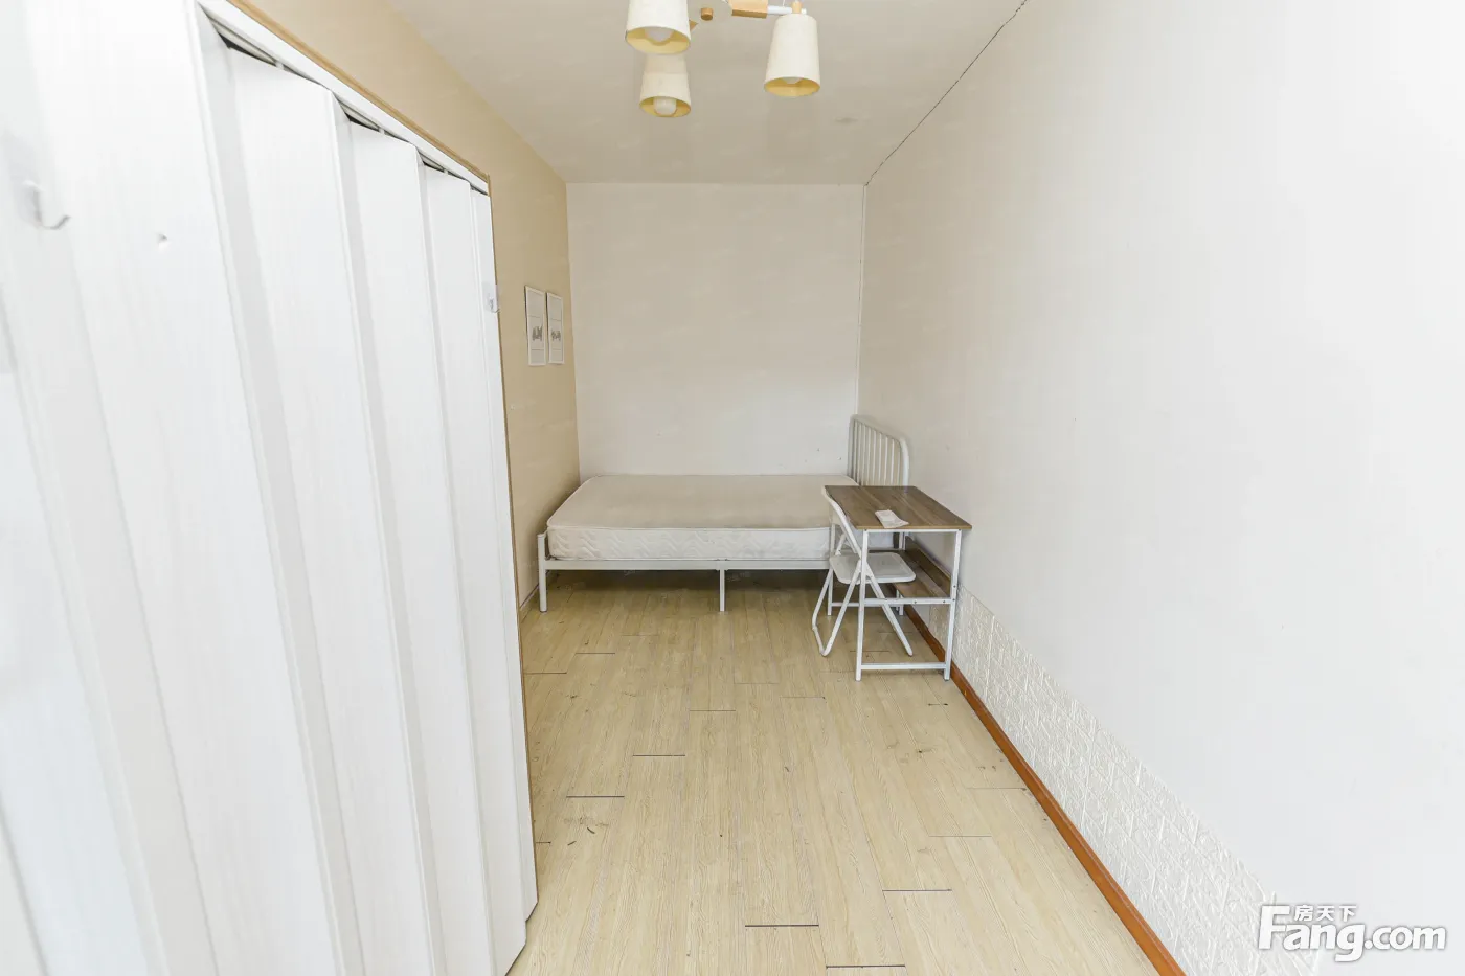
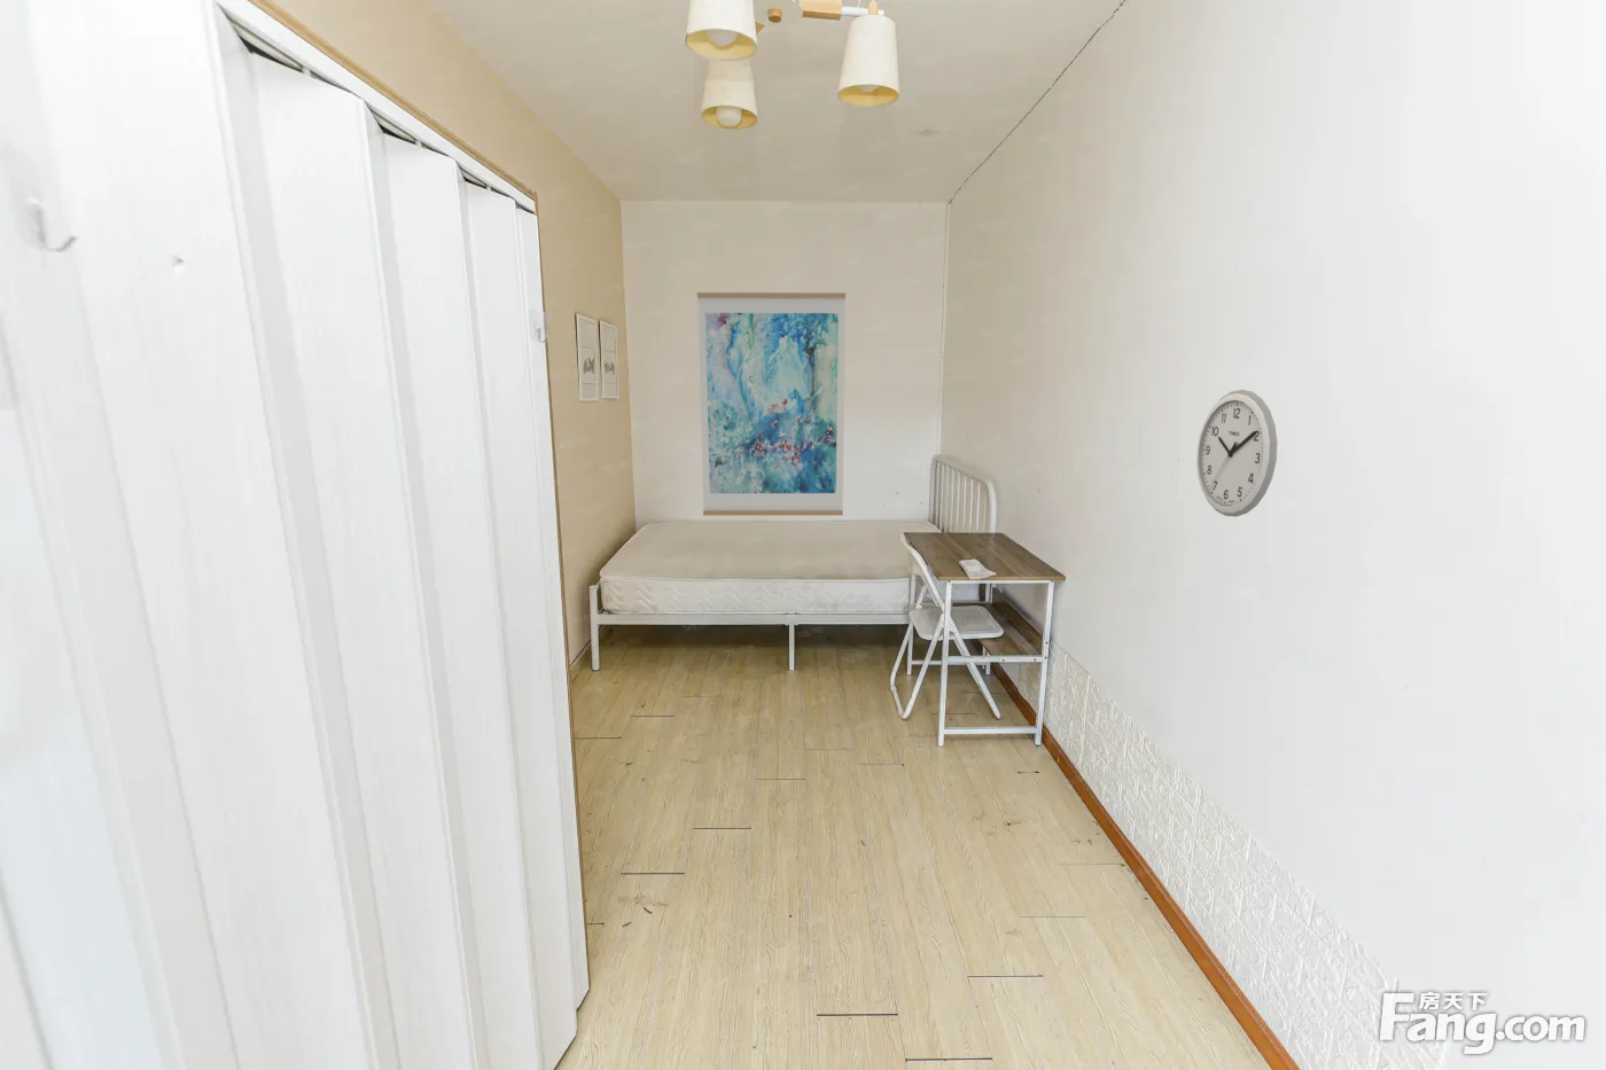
+ wall clock [1195,389,1279,518]
+ wall art [696,291,847,516]
